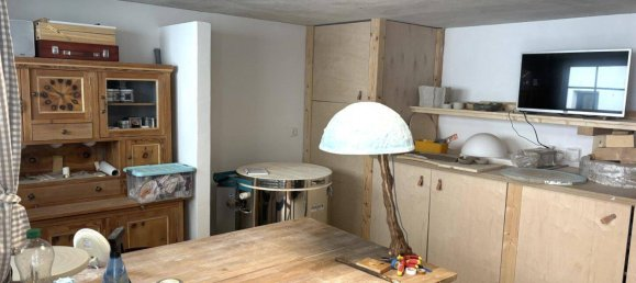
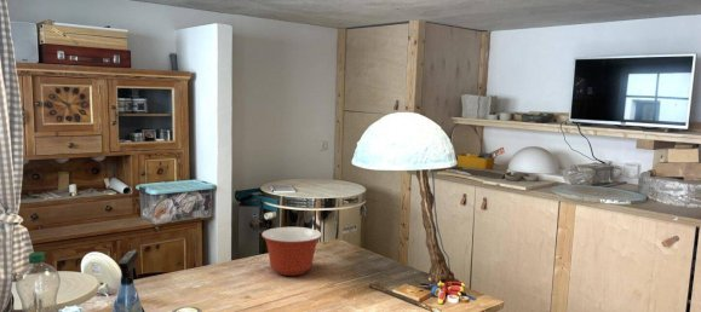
+ mixing bowl [260,226,323,277]
